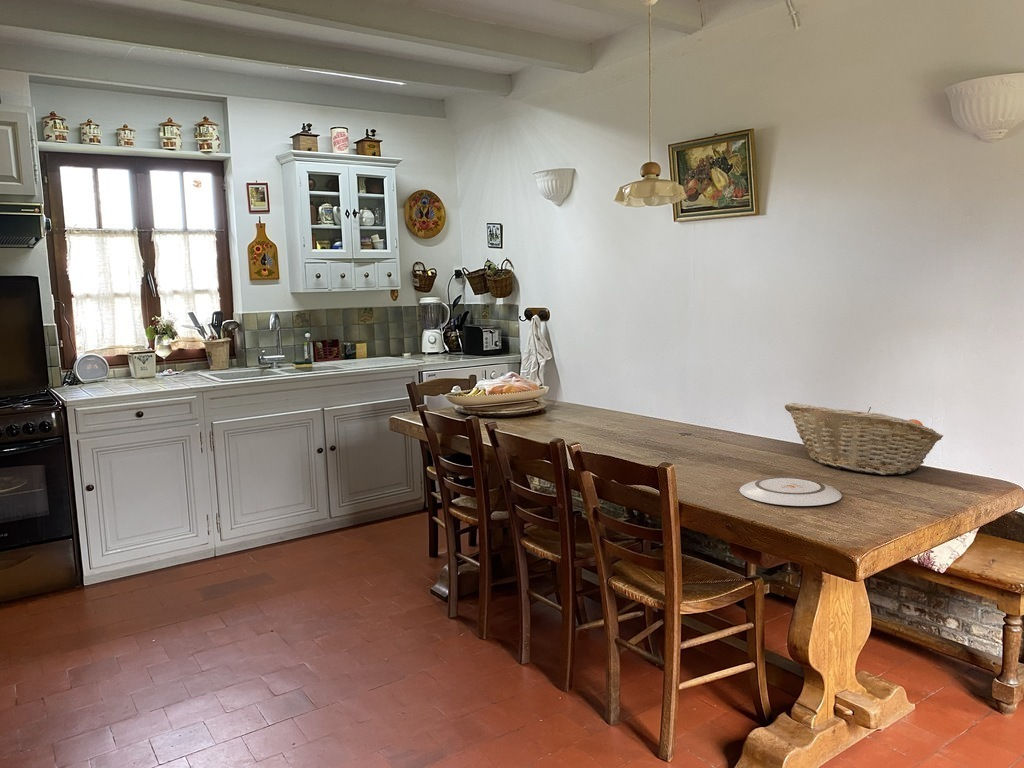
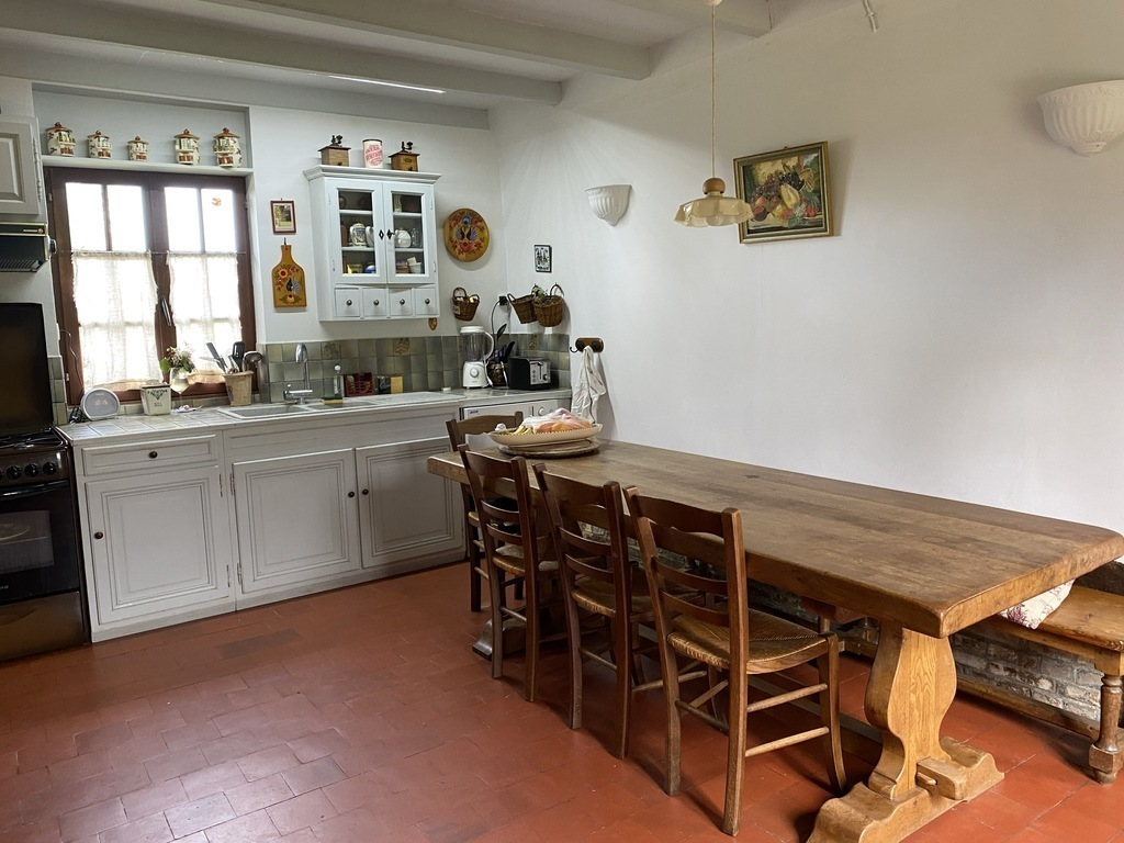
- plate [739,476,843,507]
- fruit basket [784,402,944,476]
